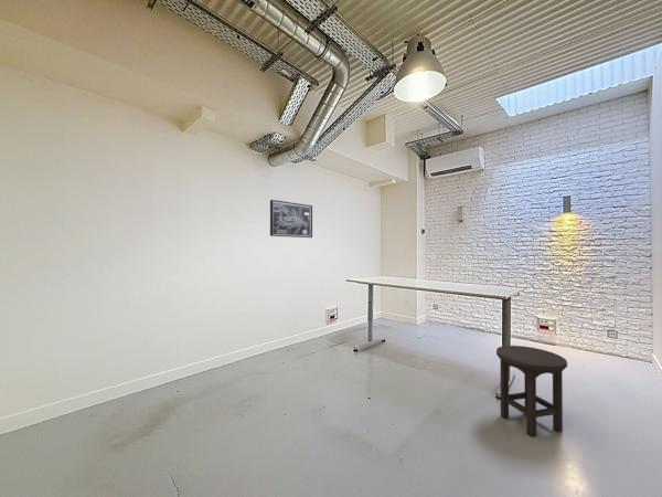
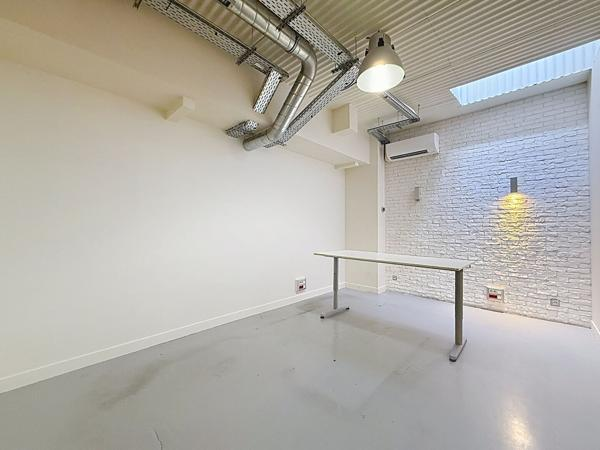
- wall art [269,199,313,239]
- stool [495,345,568,437]
